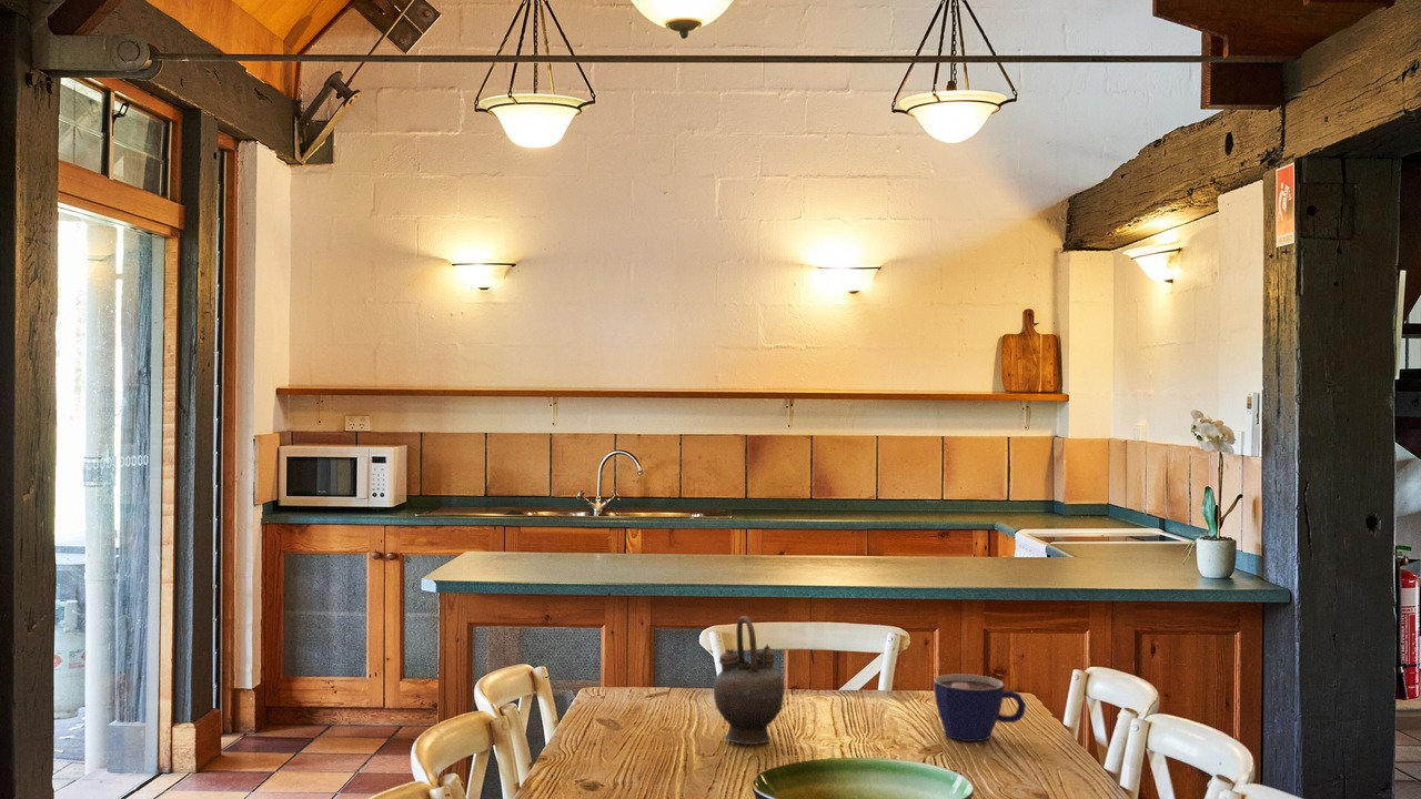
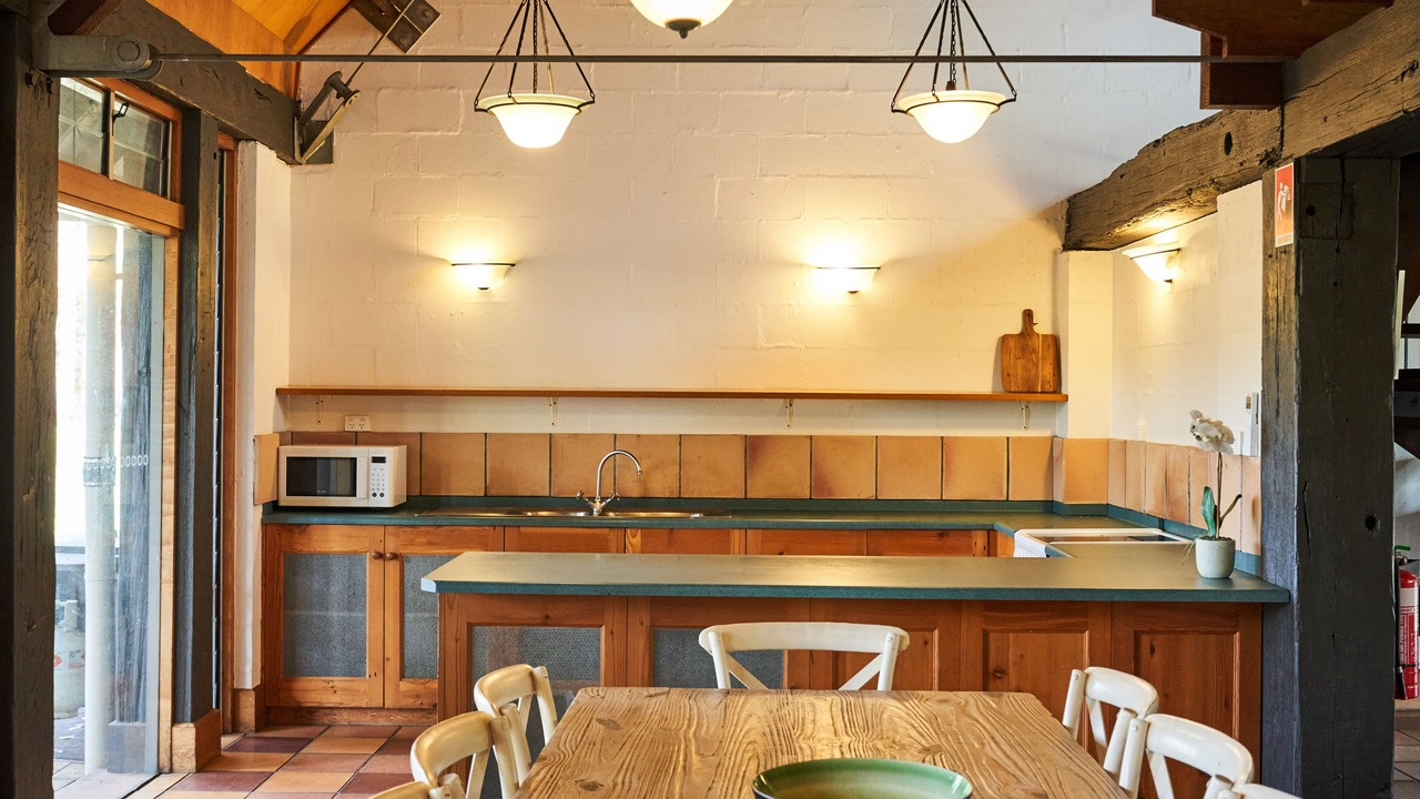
- teapot [713,615,785,746]
- cup [933,672,1027,742]
